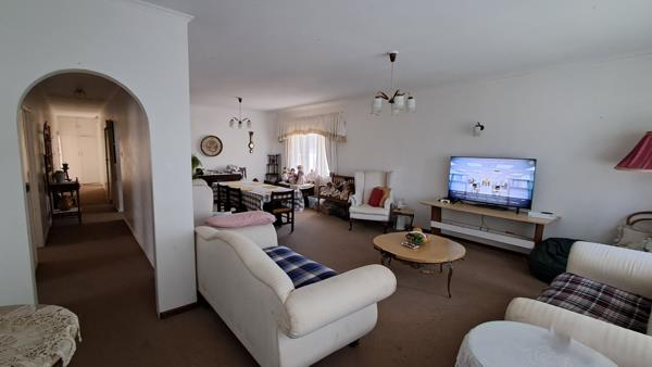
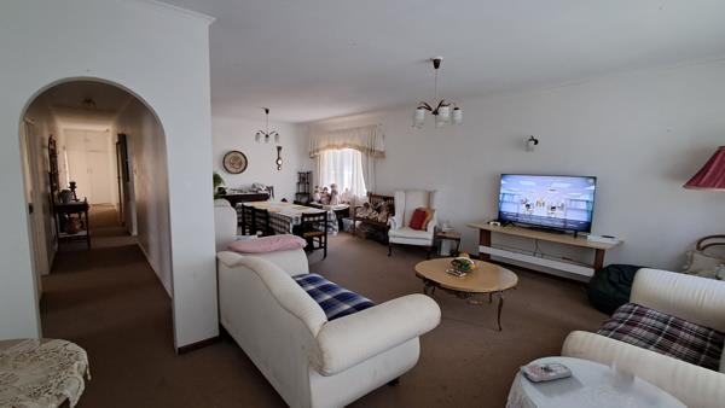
+ remote control [520,362,573,384]
